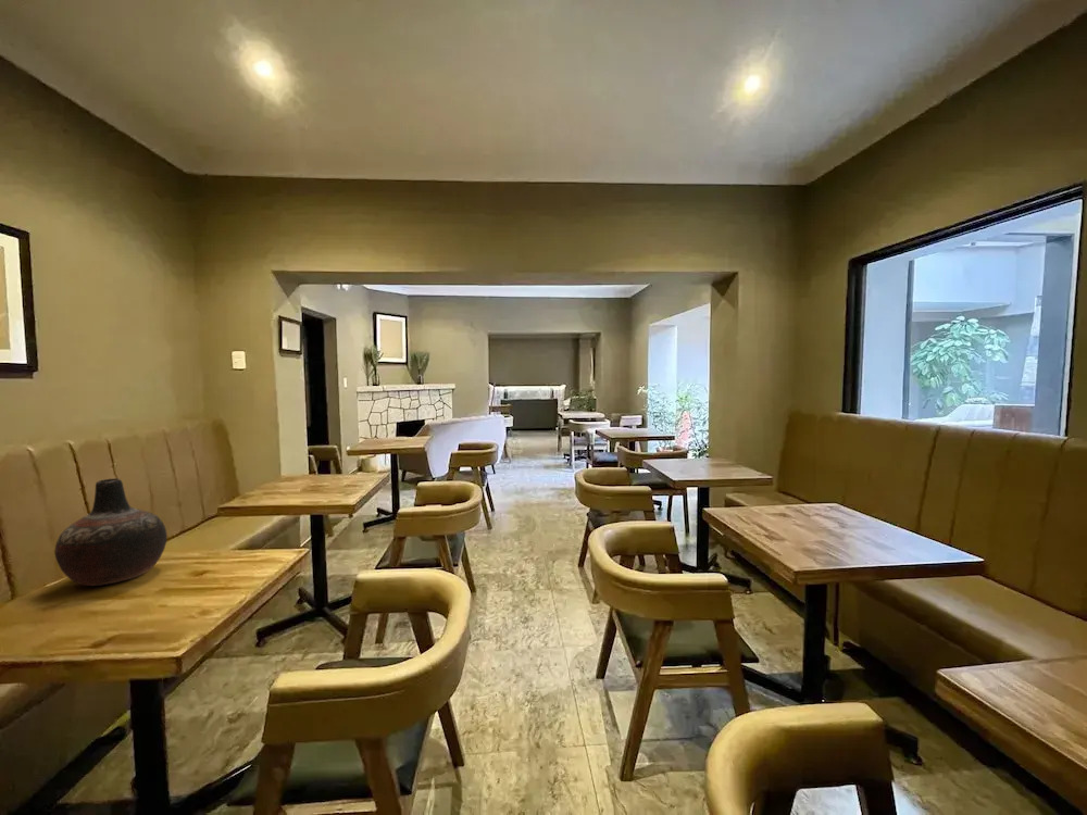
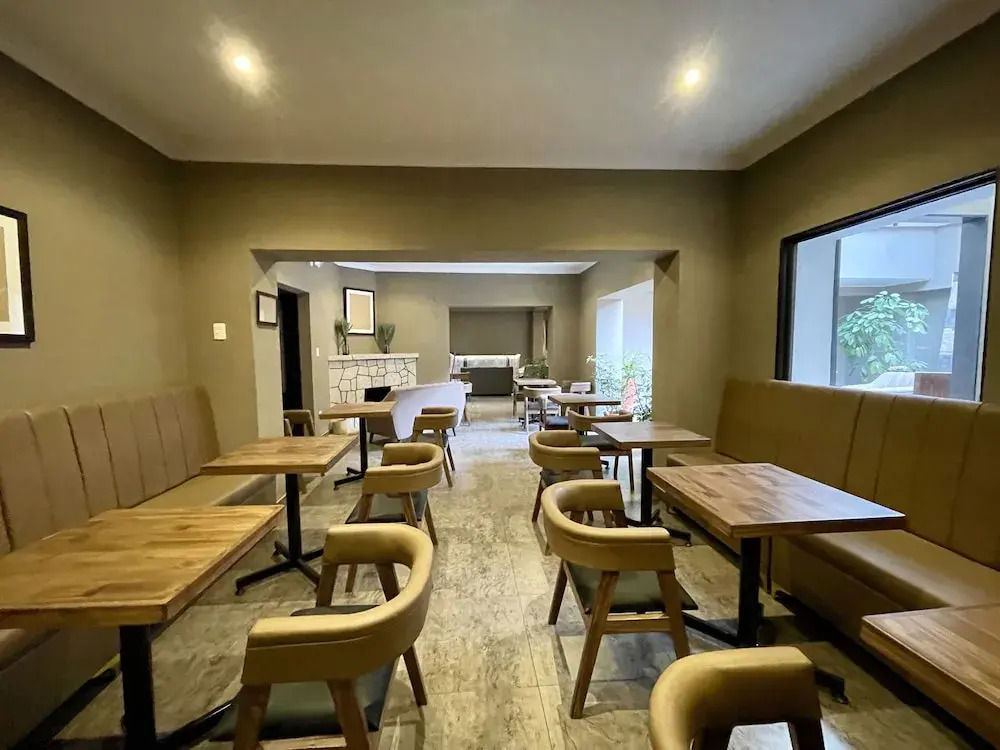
- vase [53,477,168,587]
